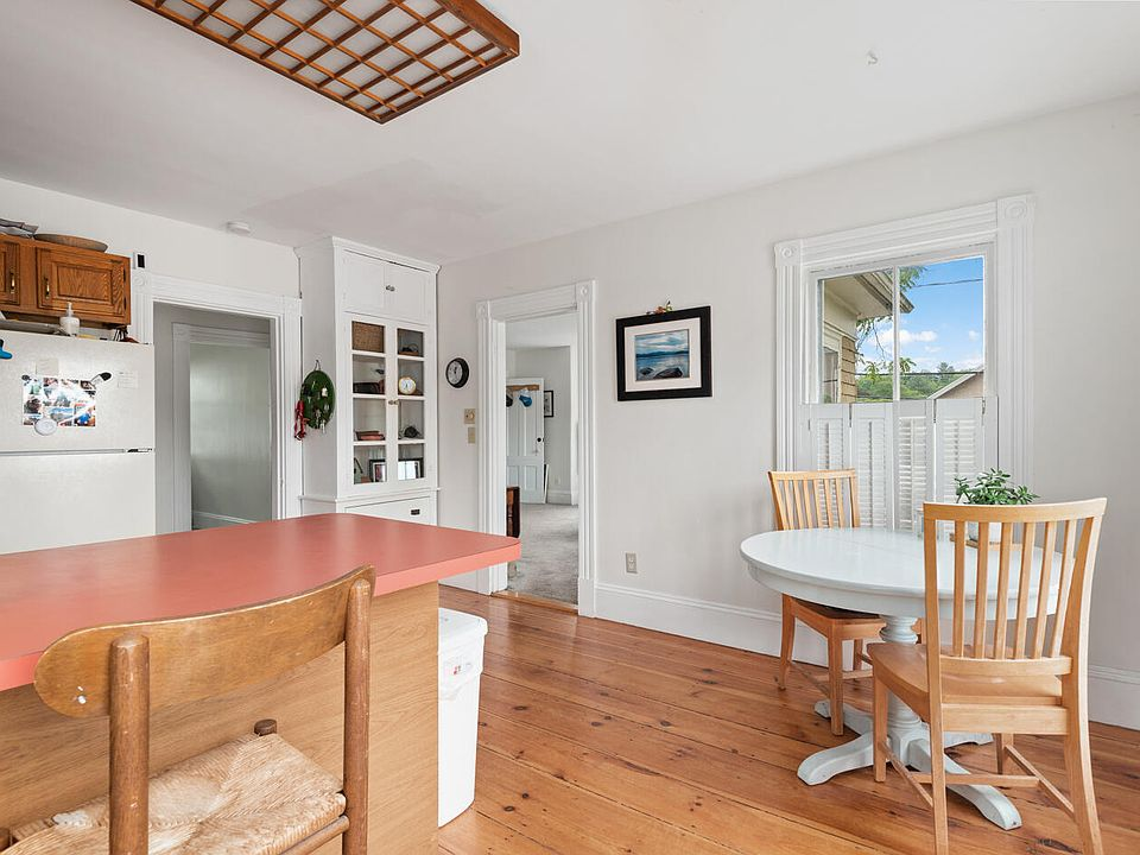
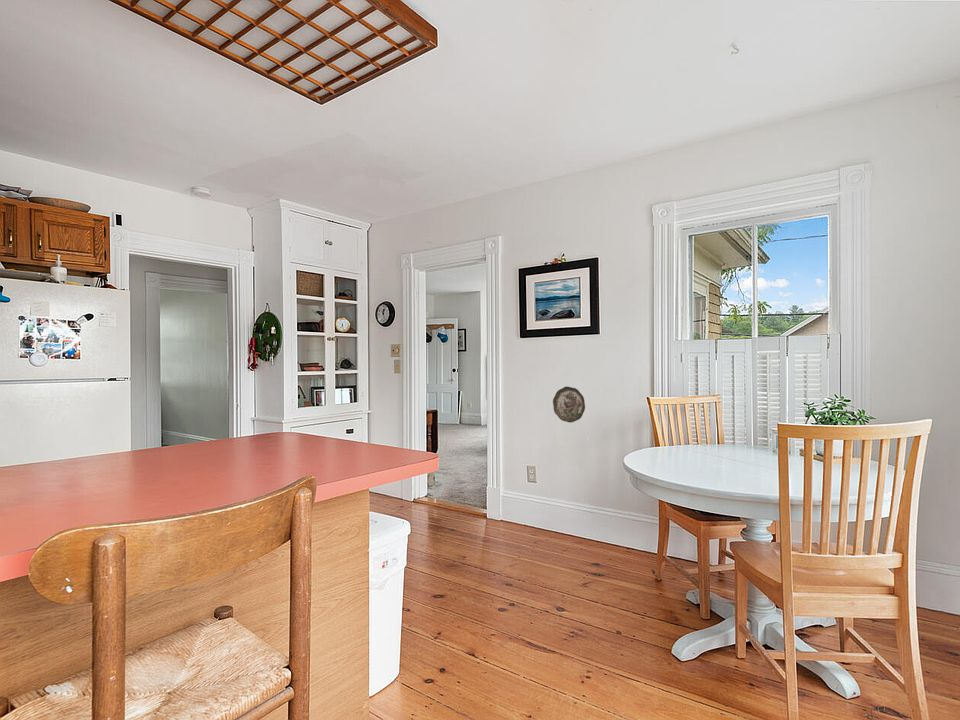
+ decorative plate [552,386,586,424]
